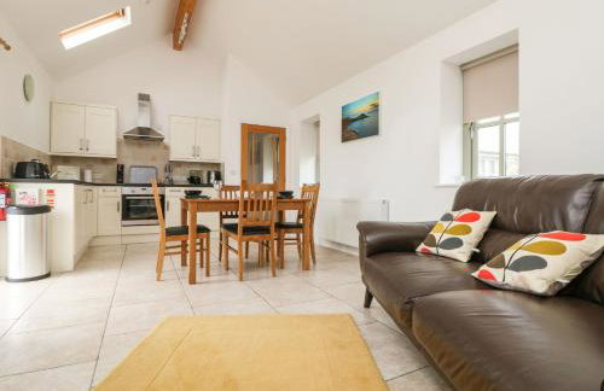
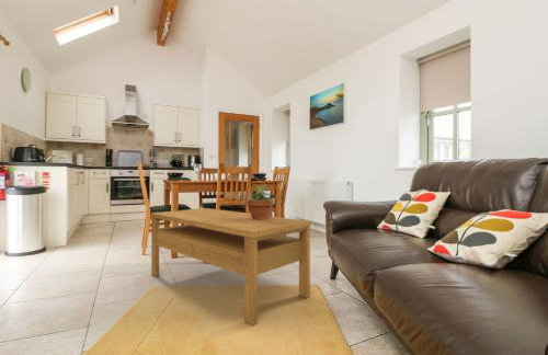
+ coffee table [150,207,311,327]
+ potted plant [239,184,279,219]
